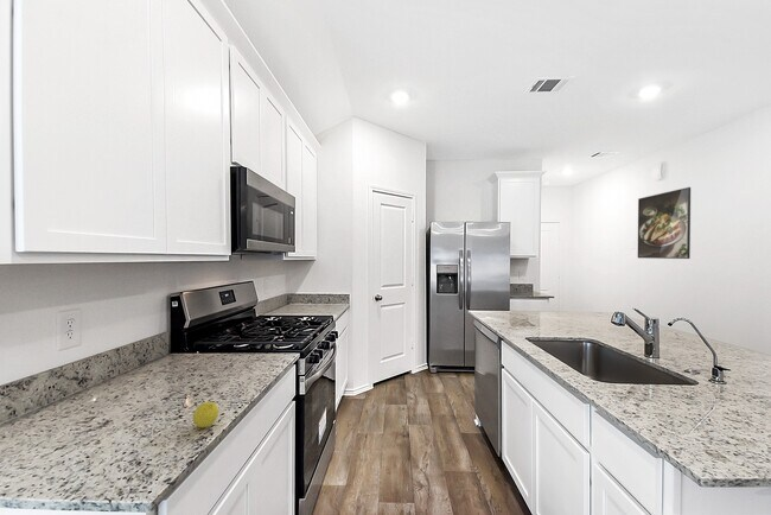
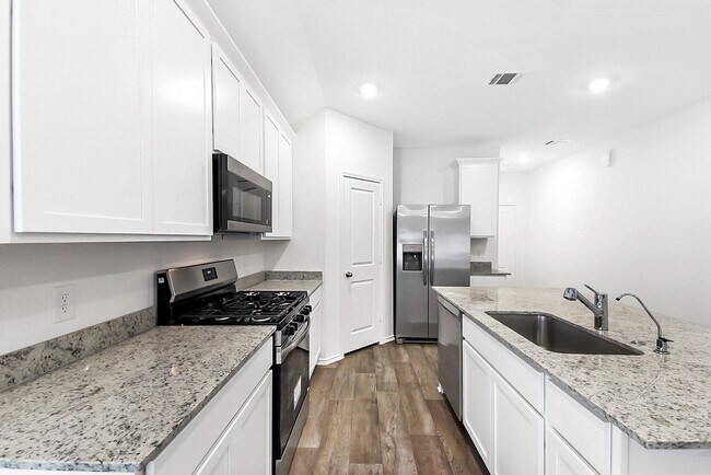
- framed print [637,186,692,260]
- fruit [192,401,219,428]
